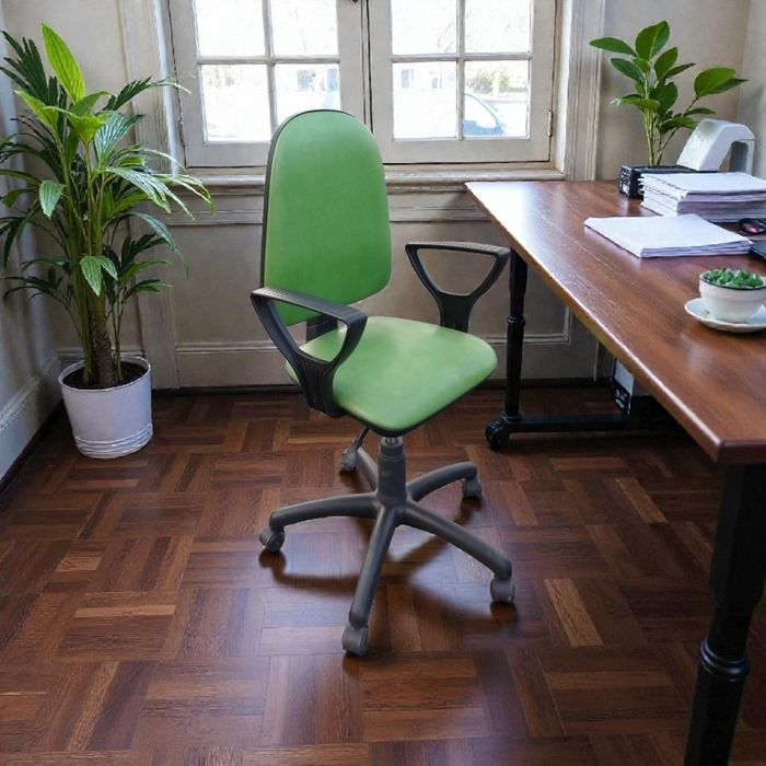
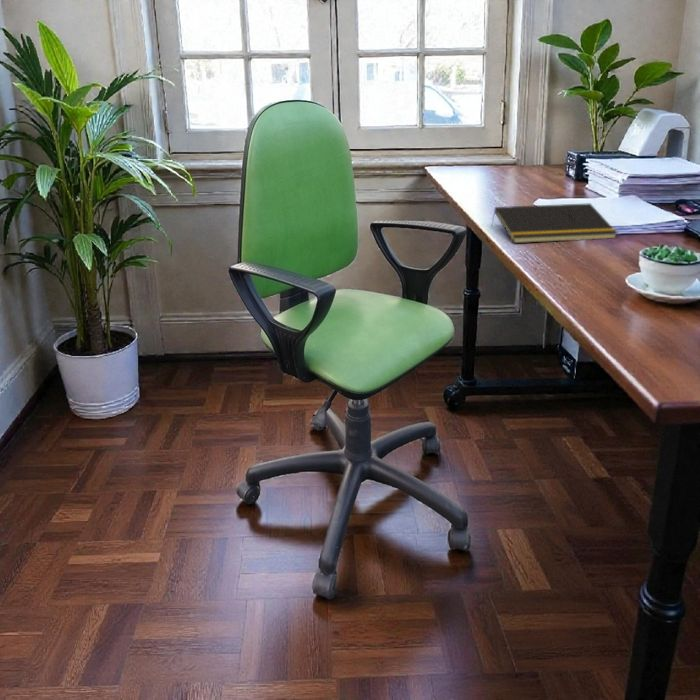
+ notepad [490,202,618,244]
